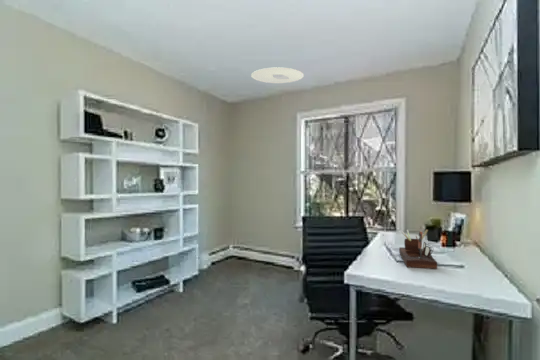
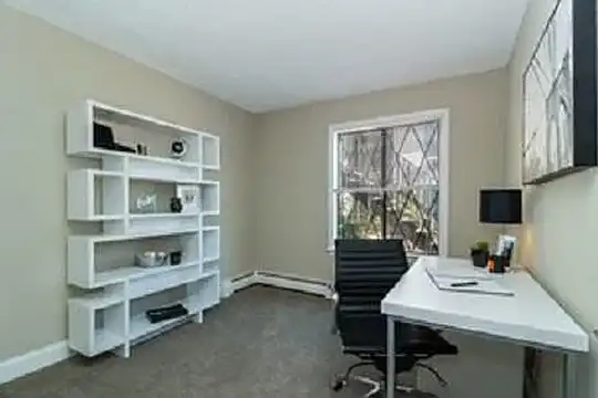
- desk organizer [398,228,438,270]
- ceiling light [250,66,305,84]
